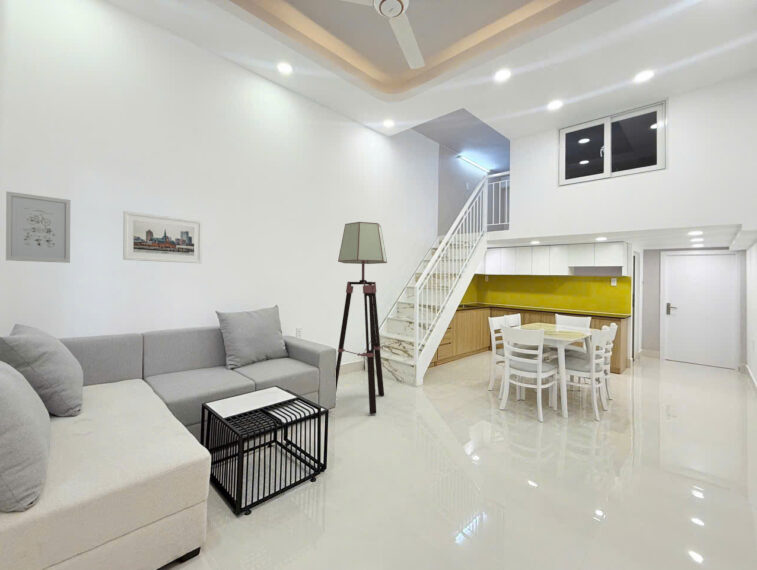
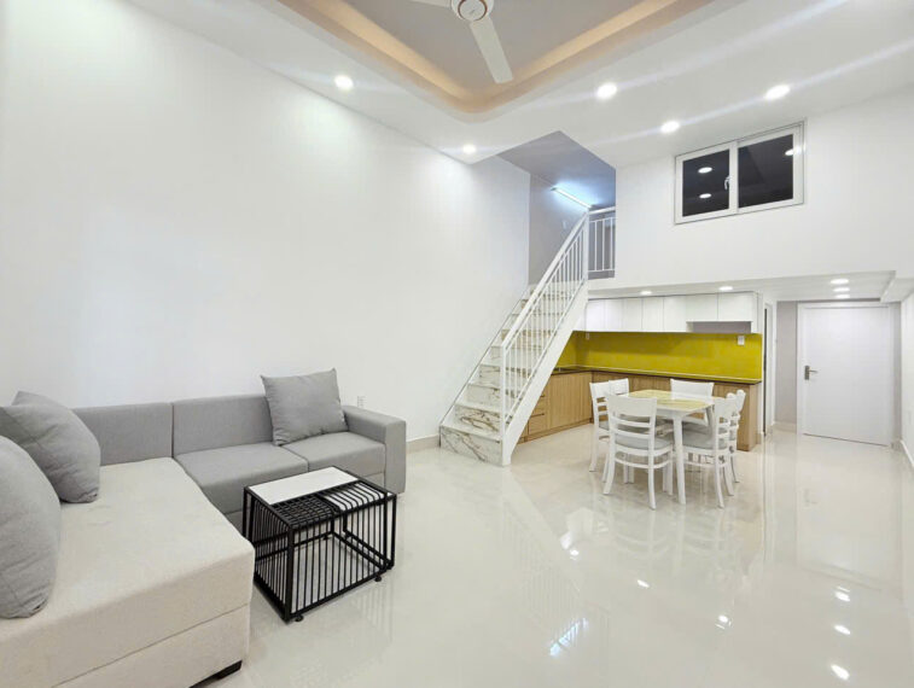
- floor lamp [335,221,388,415]
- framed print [122,210,203,264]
- wall art [5,190,71,264]
